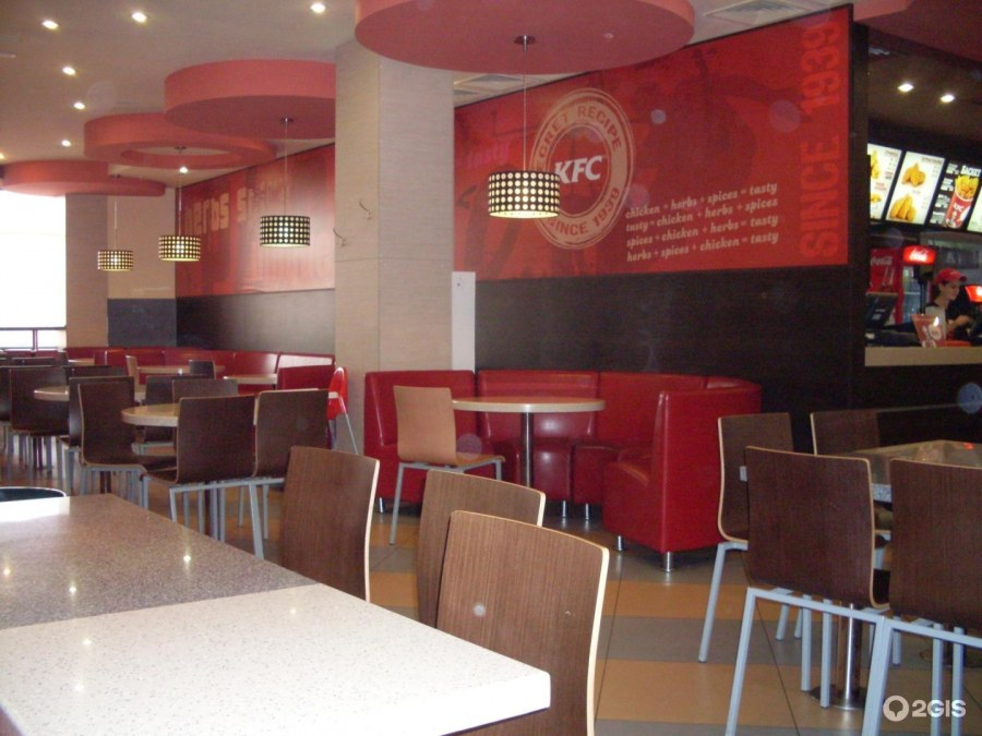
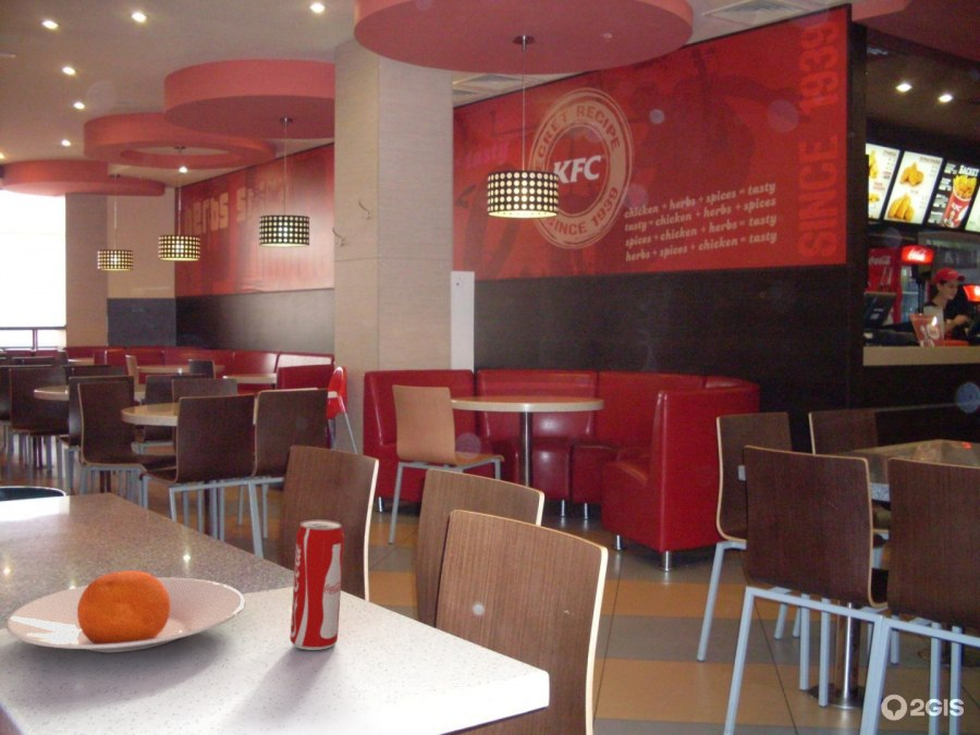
+ plate [5,569,246,653]
+ beverage can [289,519,345,651]
